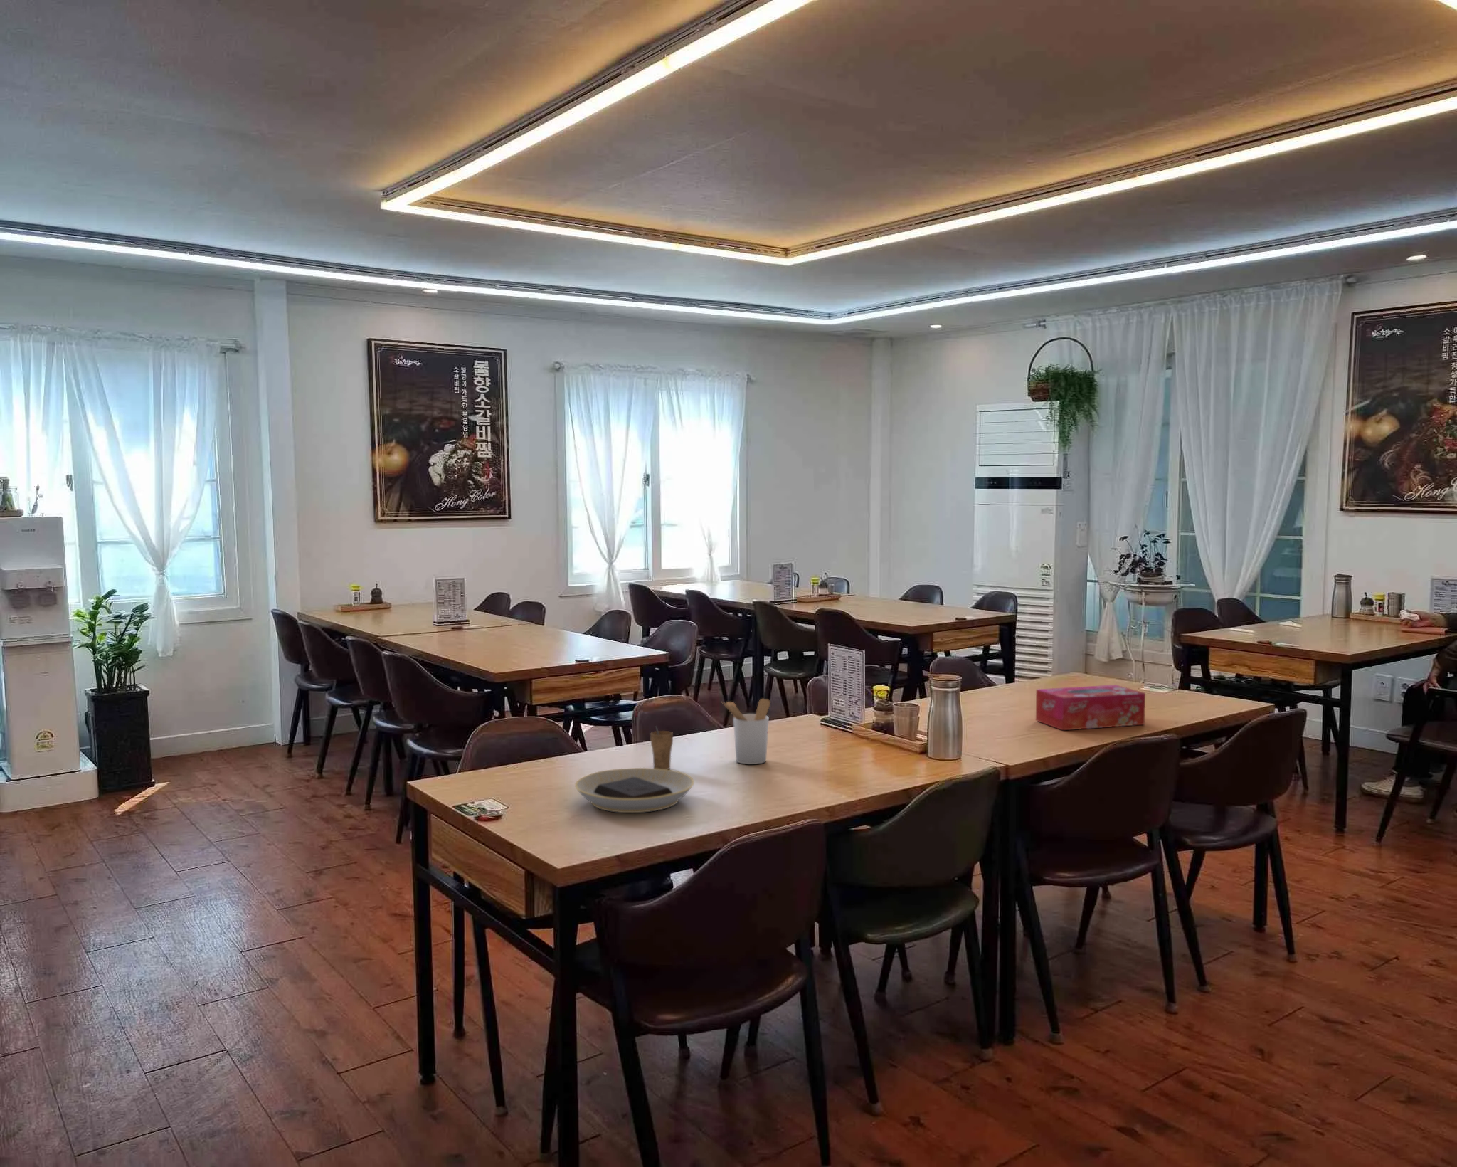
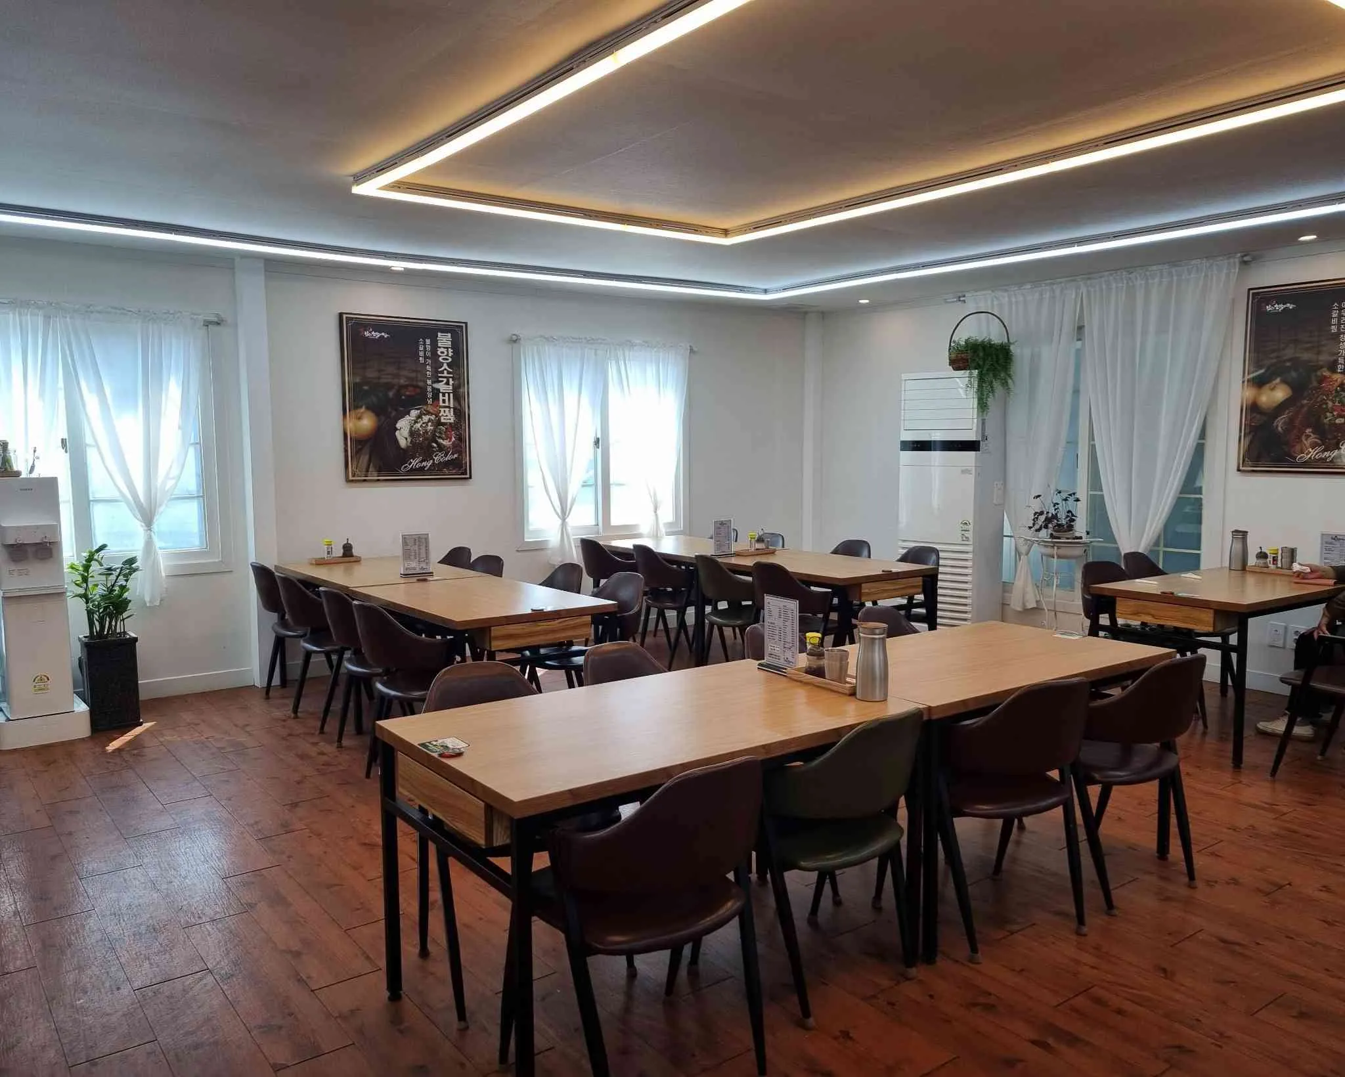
- plate [574,767,694,813]
- utensil holder [720,698,771,765]
- cup [650,725,674,770]
- tissue box [1036,684,1146,731]
